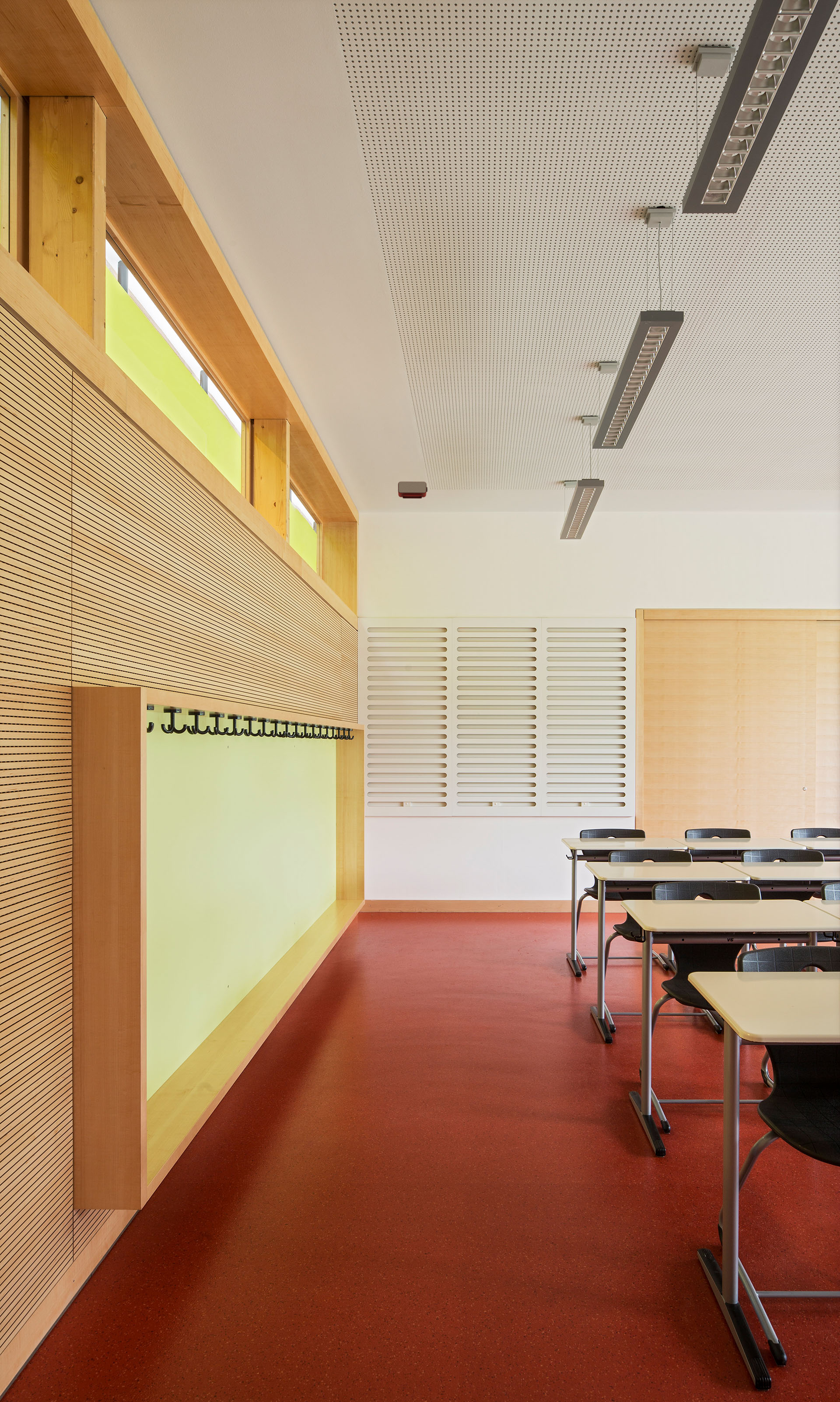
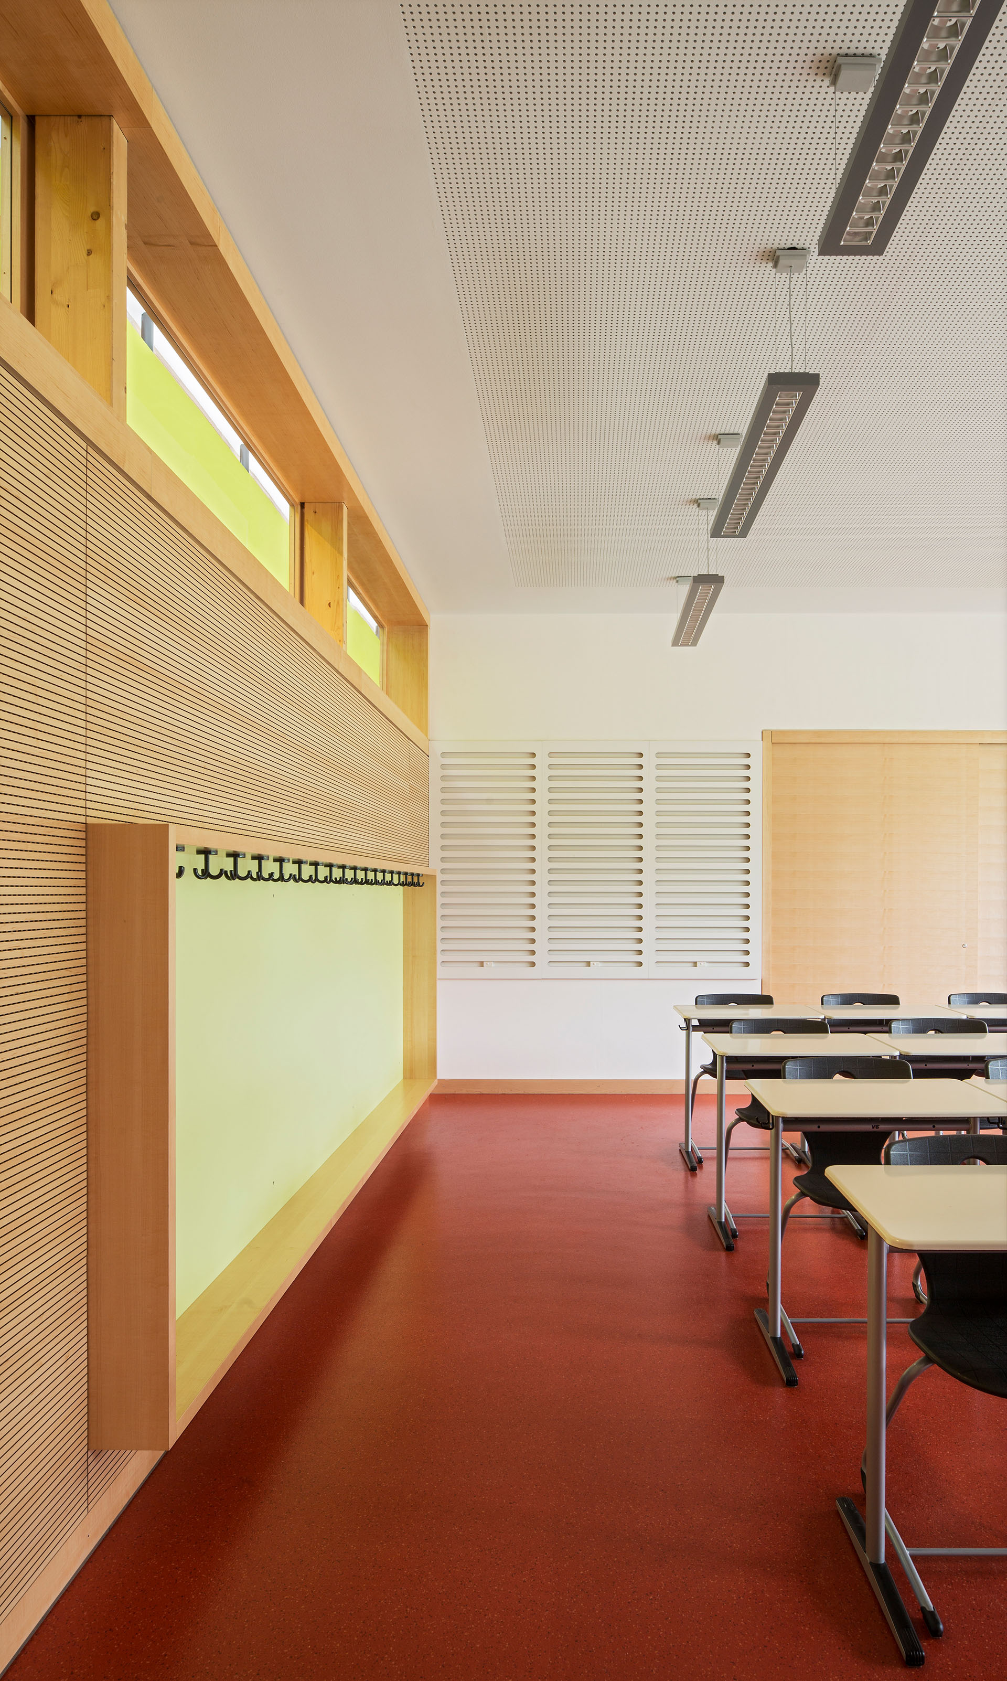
- projector [398,481,428,499]
